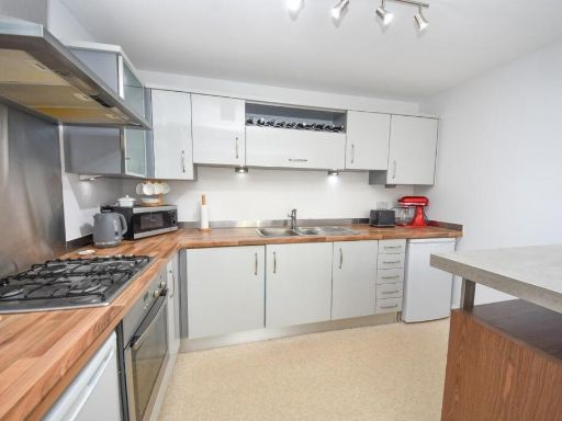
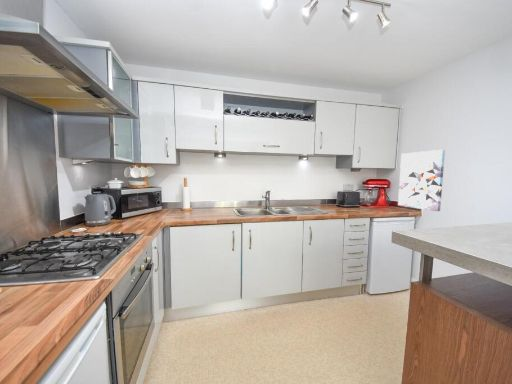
+ wall art [397,149,446,212]
